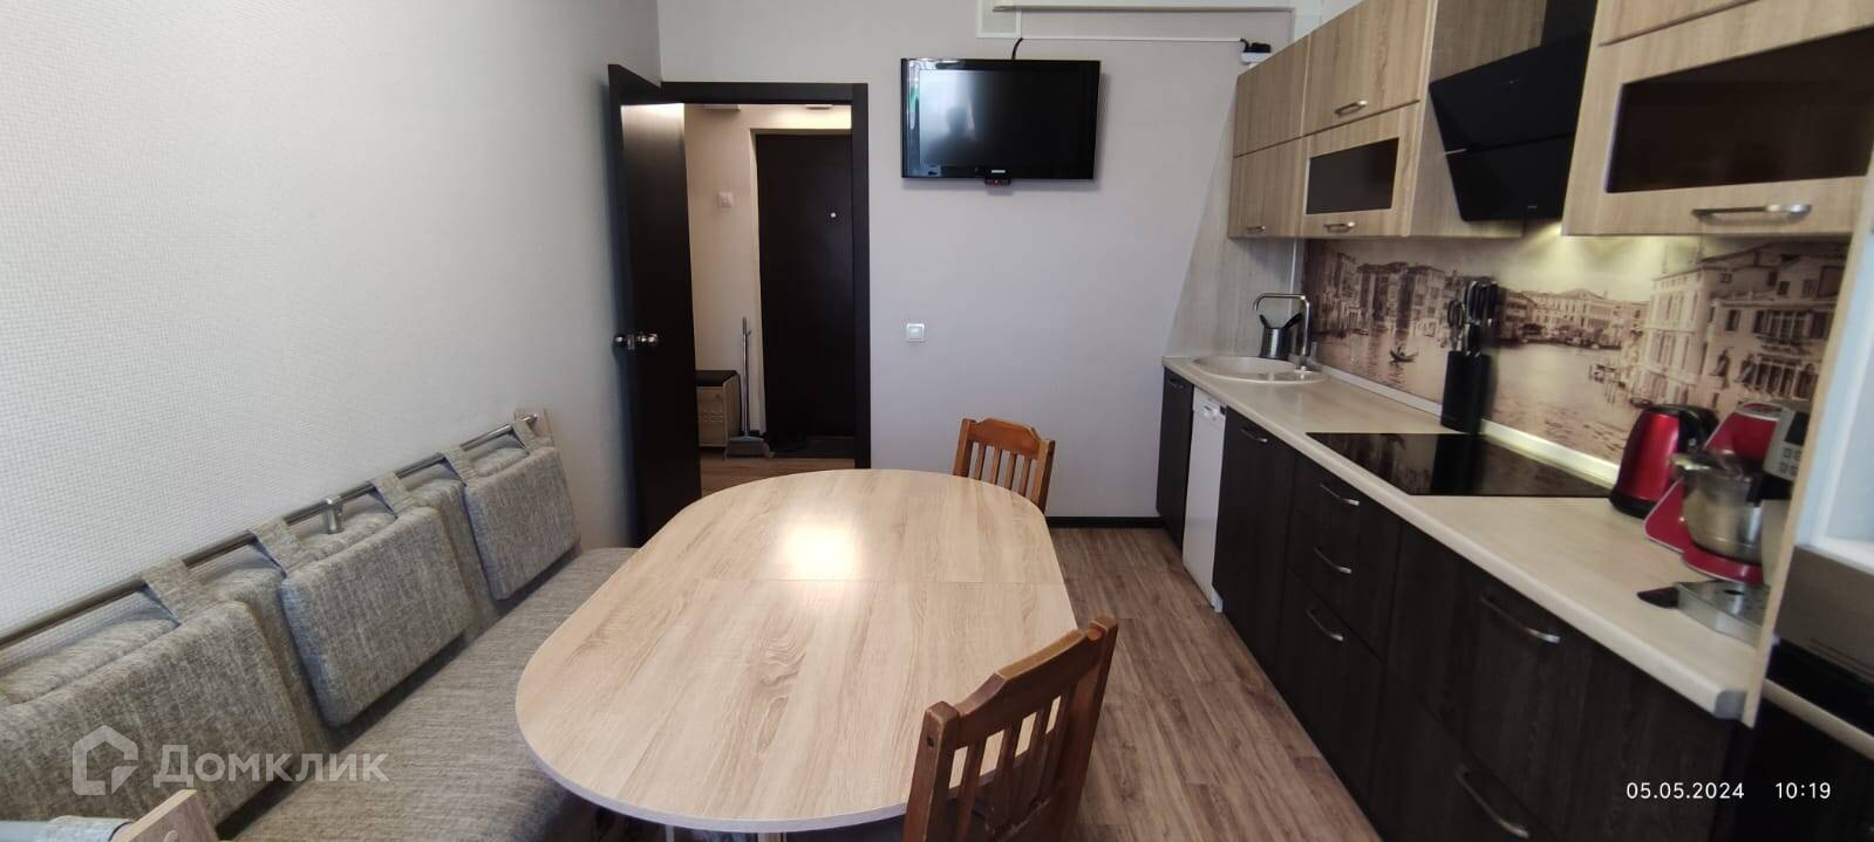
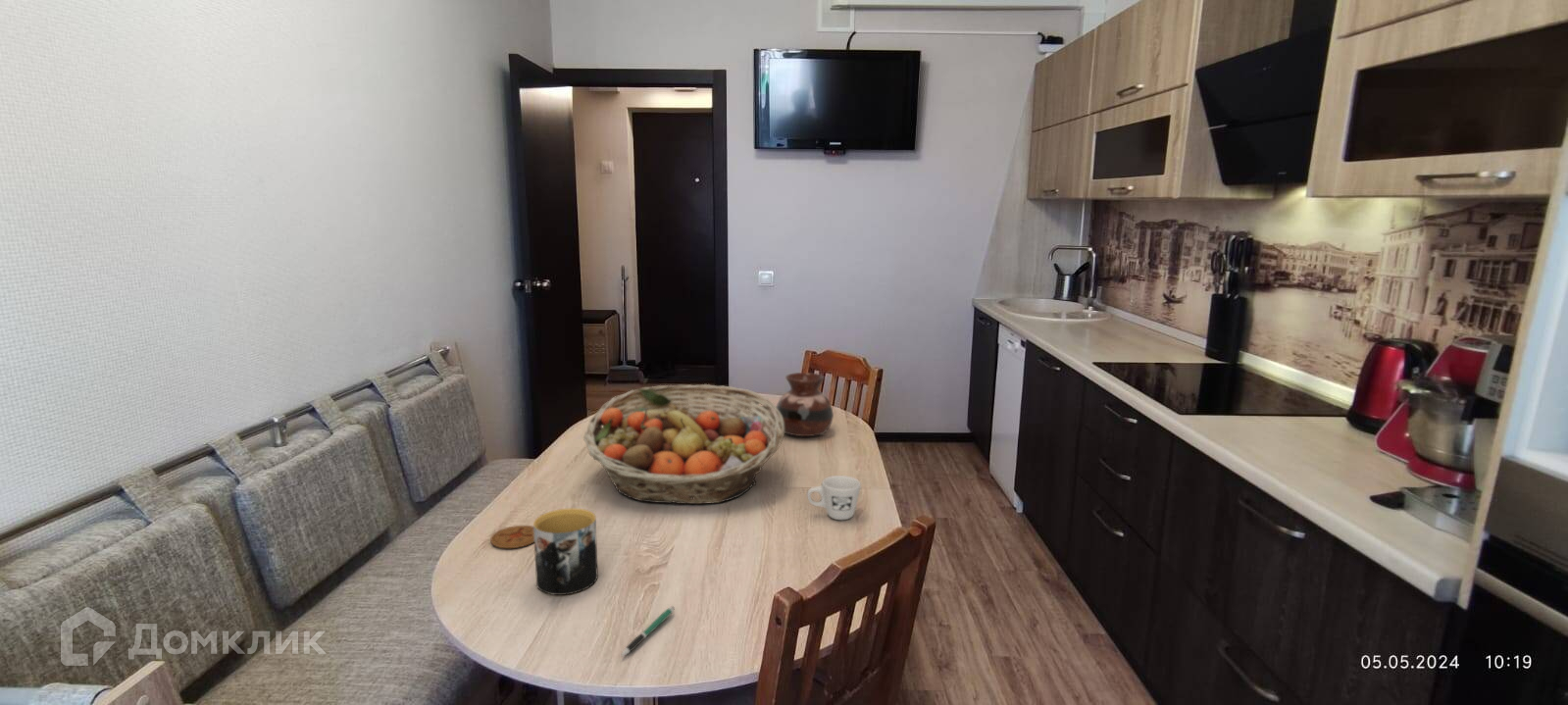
+ fruit basket [582,383,785,505]
+ mug [806,475,862,521]
+ mug [532,507,599,596]
+ coaster [489,525,534,549]
+ pen [620,605,676,658]
+ vase [776,372,835,437]
